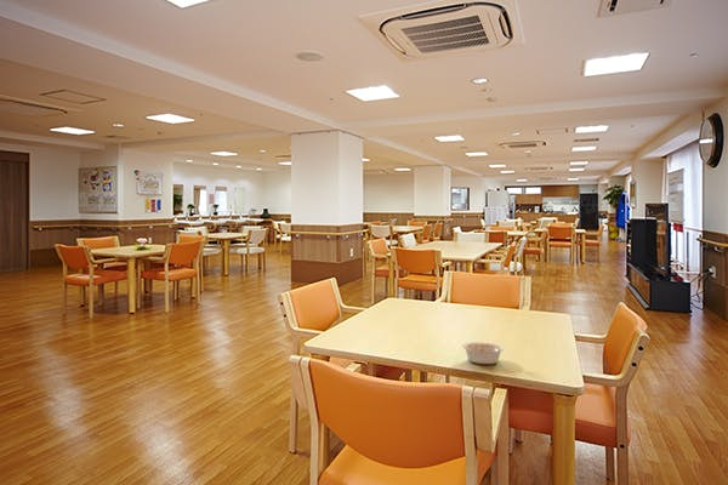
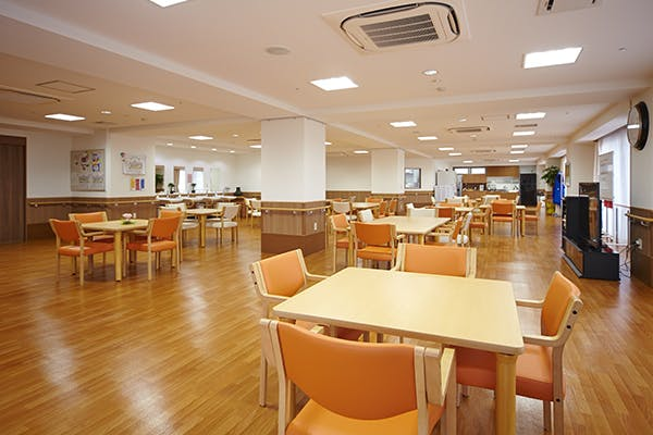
- legume [461,341,506,365]
